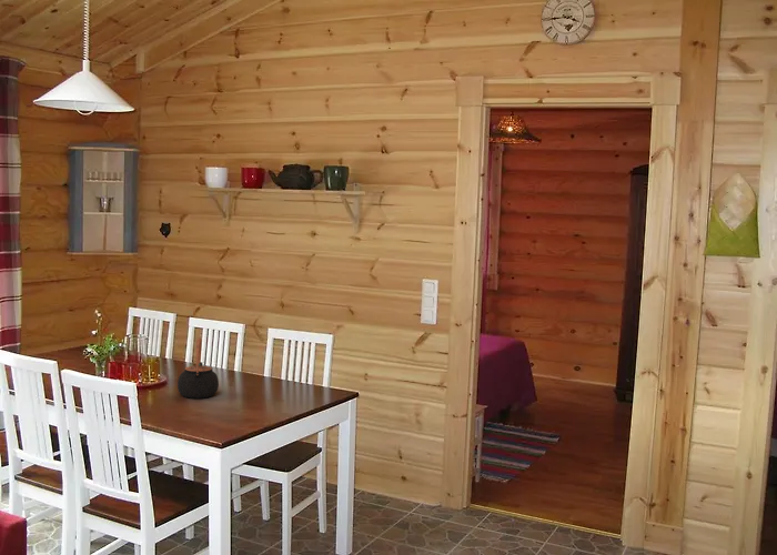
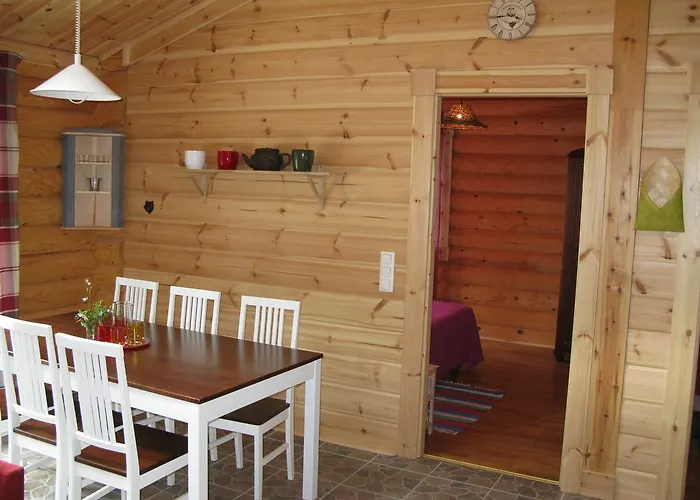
- teapot [176,336,220,400]
